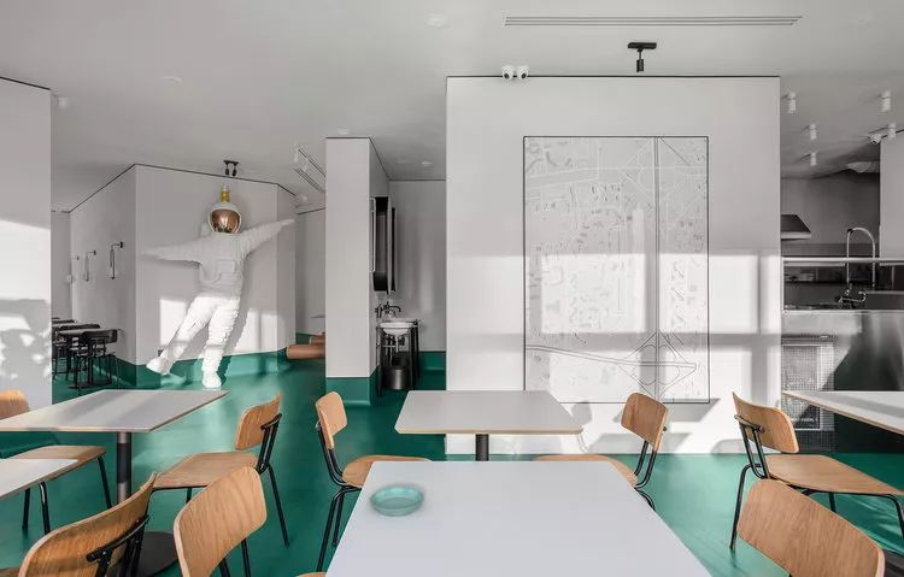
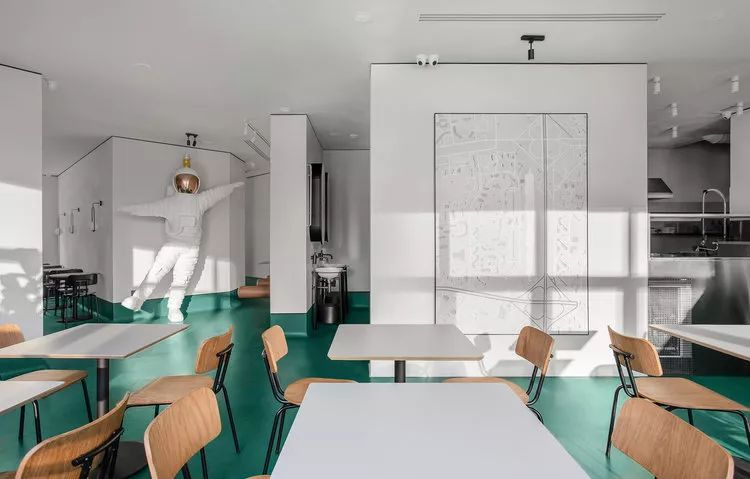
- saucer [369,485,425,517]
